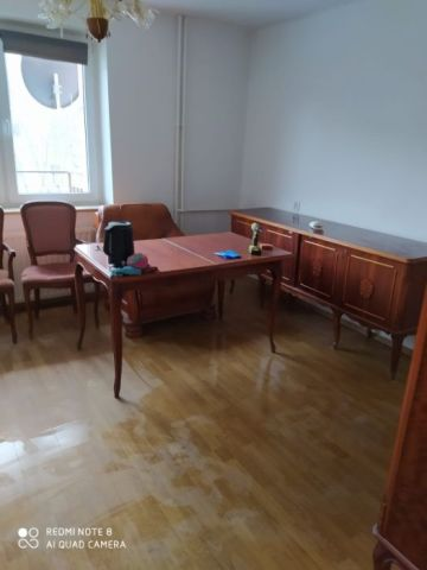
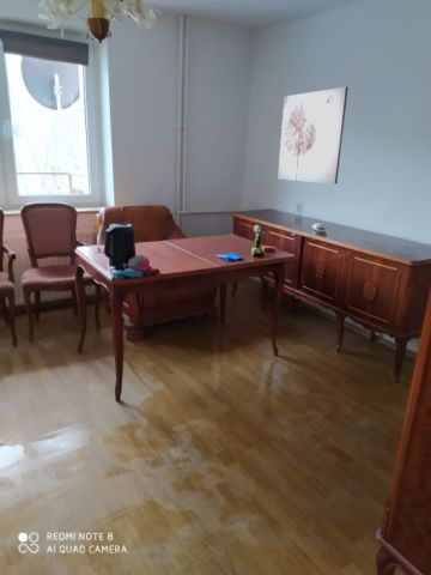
+ wall art [277,86,350,184]
